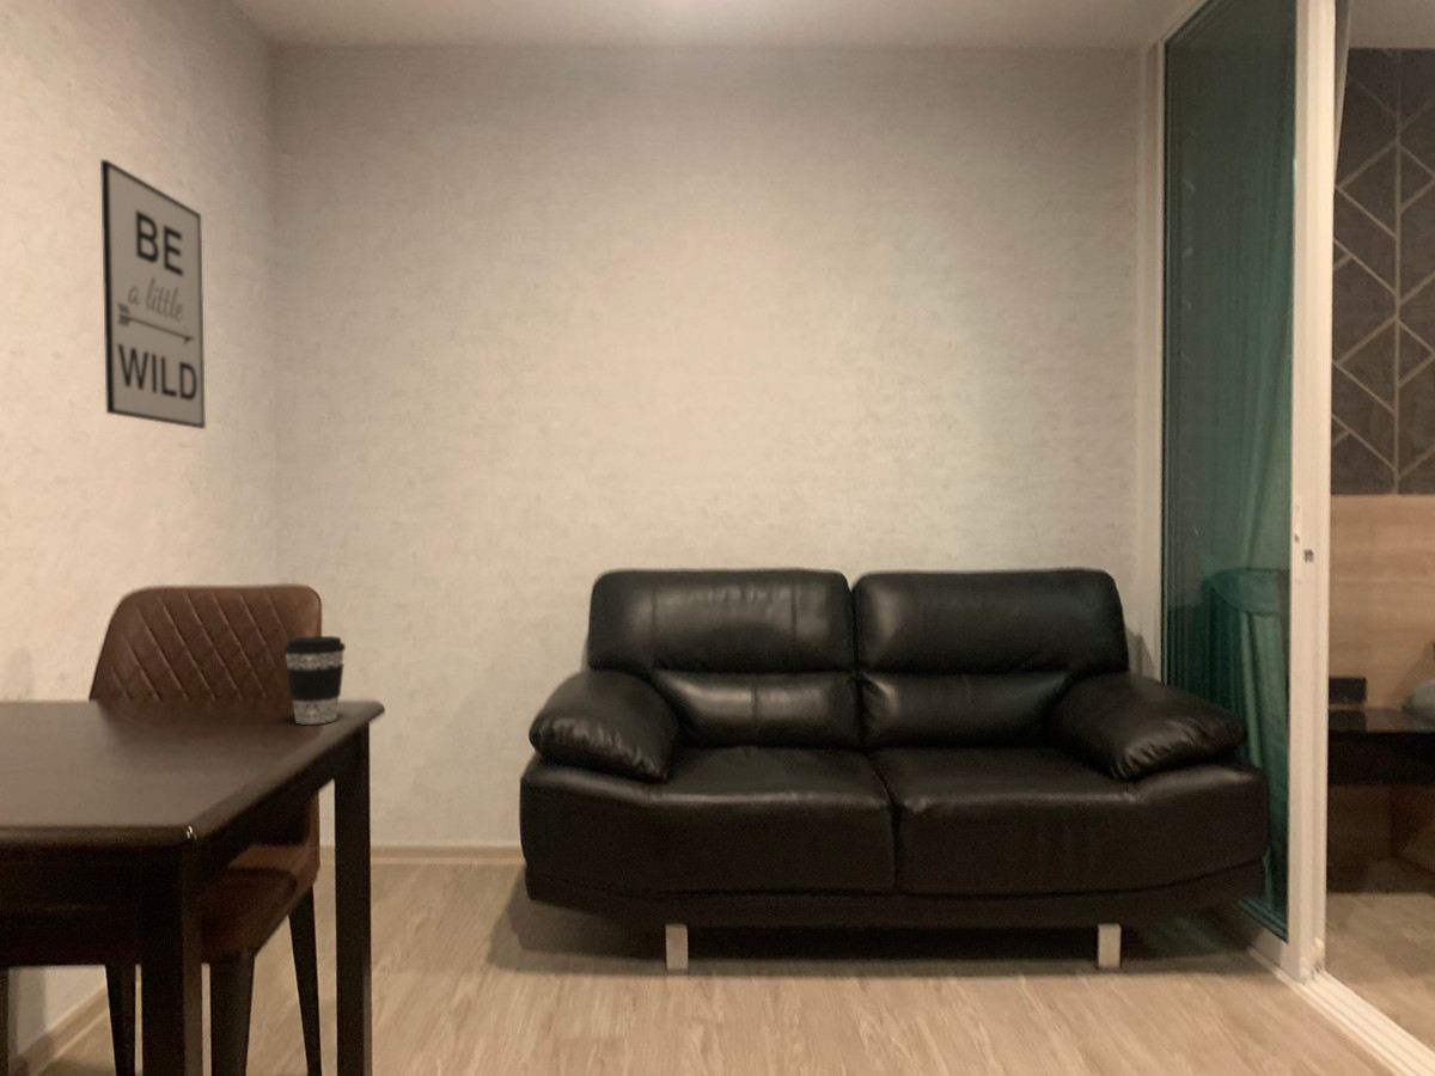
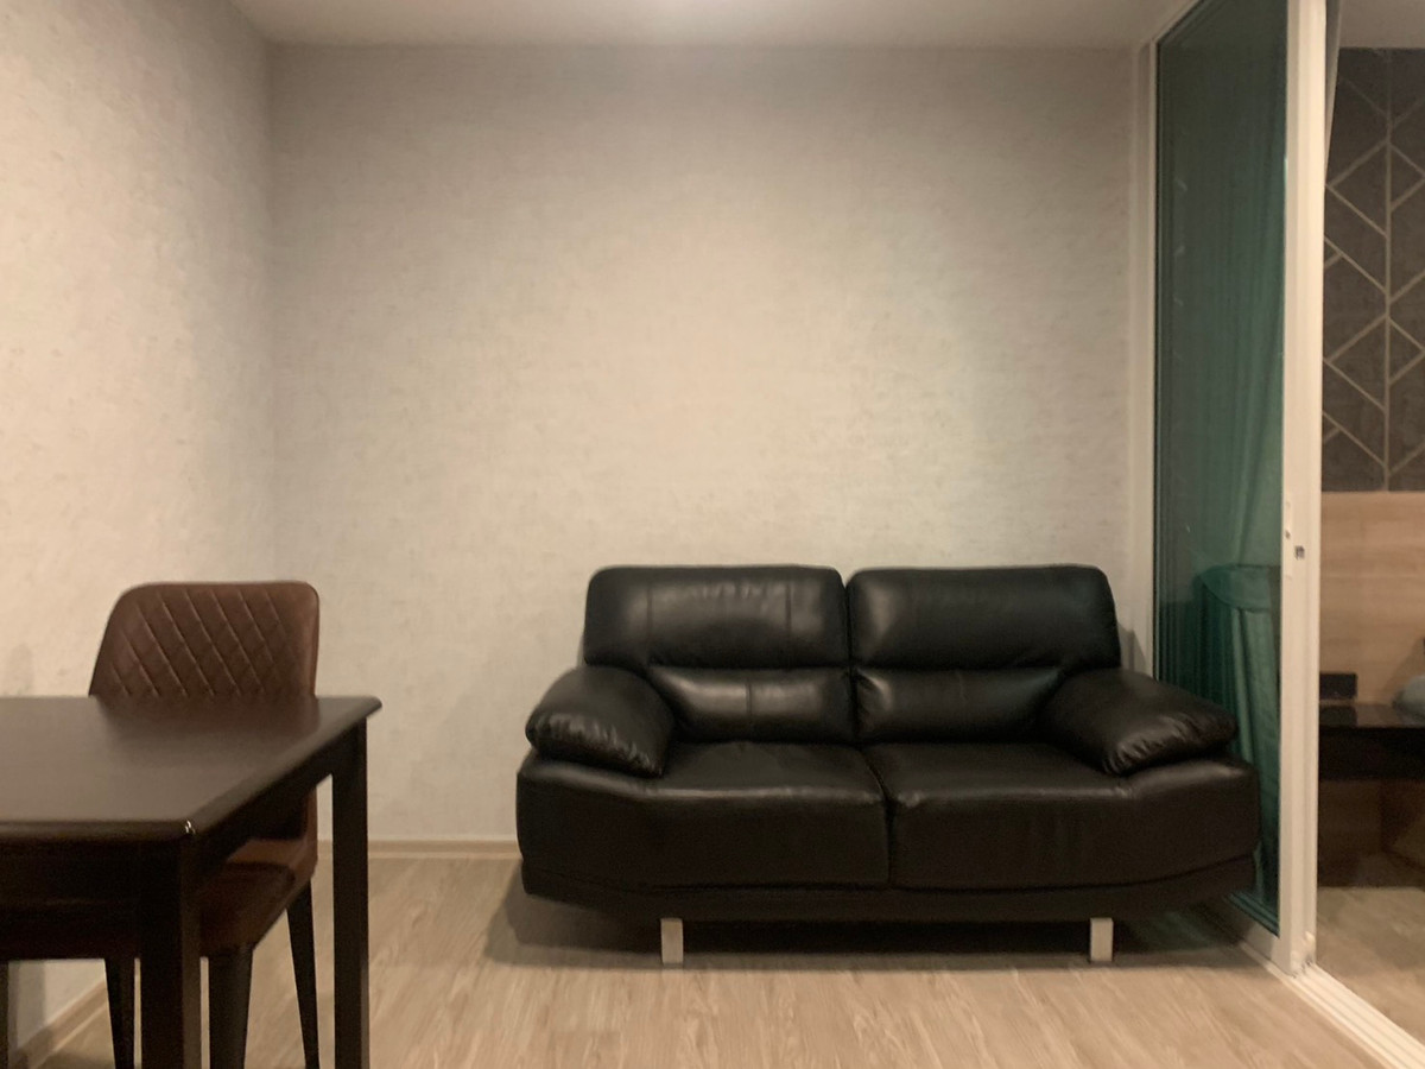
- wall art [99,159,207,430]
- coffee cup [282,635,347,726]
